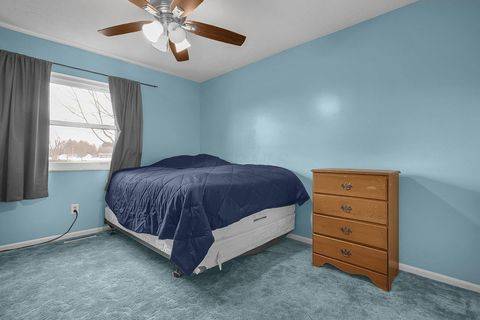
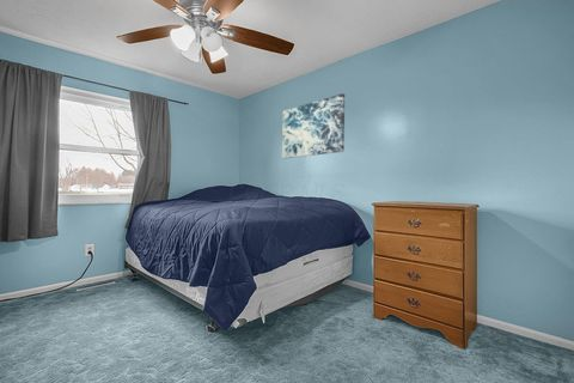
+ wall art [281,92,346,159]
